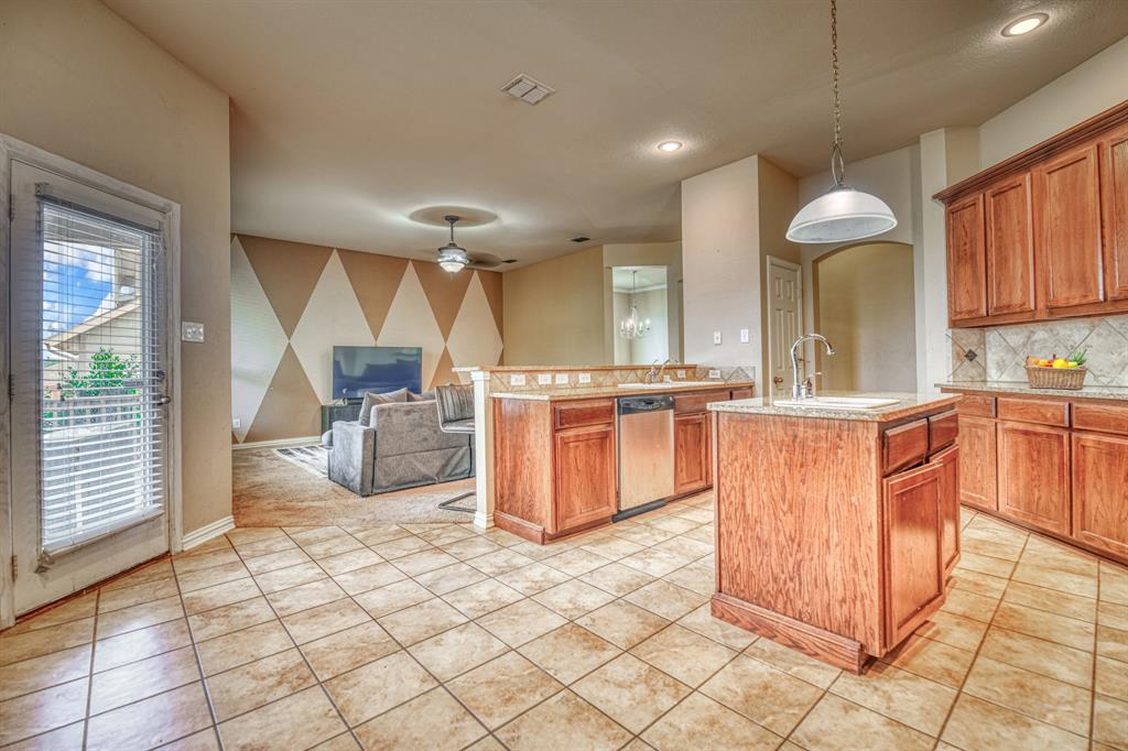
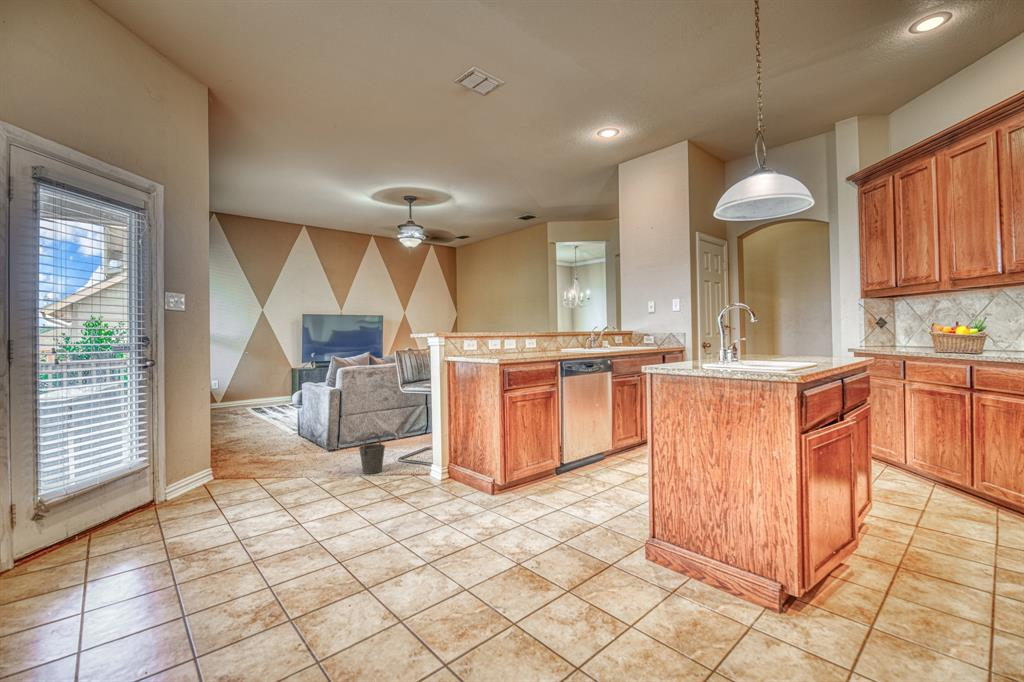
+ bucket [358,431,386,475]
